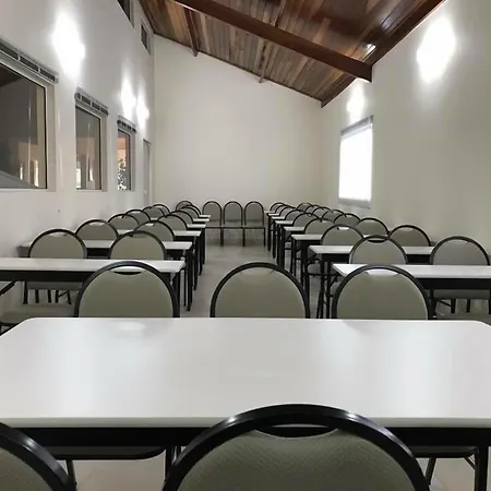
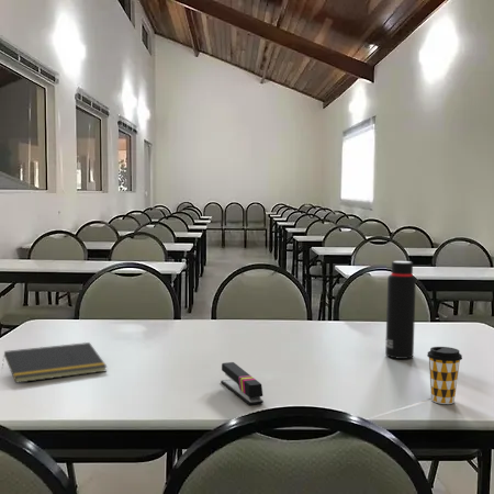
+ stapler [220,361,265,406]
+ notepad [1,341,108,384]
+ water bottle [384,260,417,360]
+ coffee cup [426,346,463,405]
